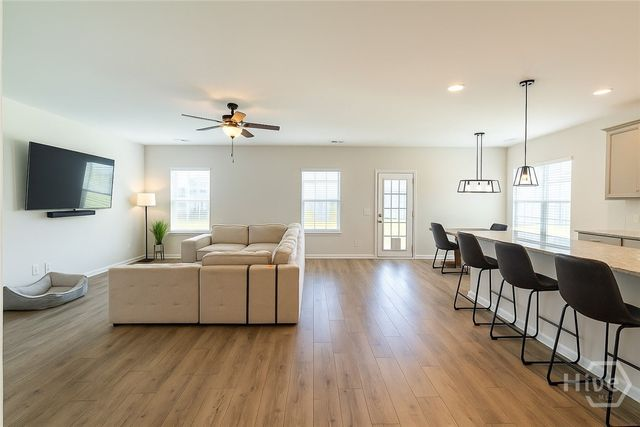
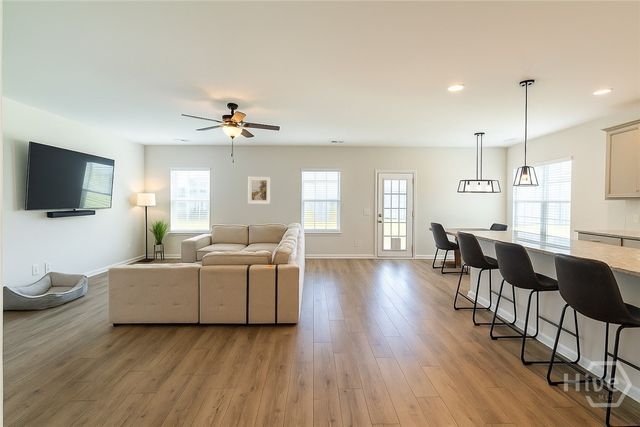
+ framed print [247,176,271,205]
